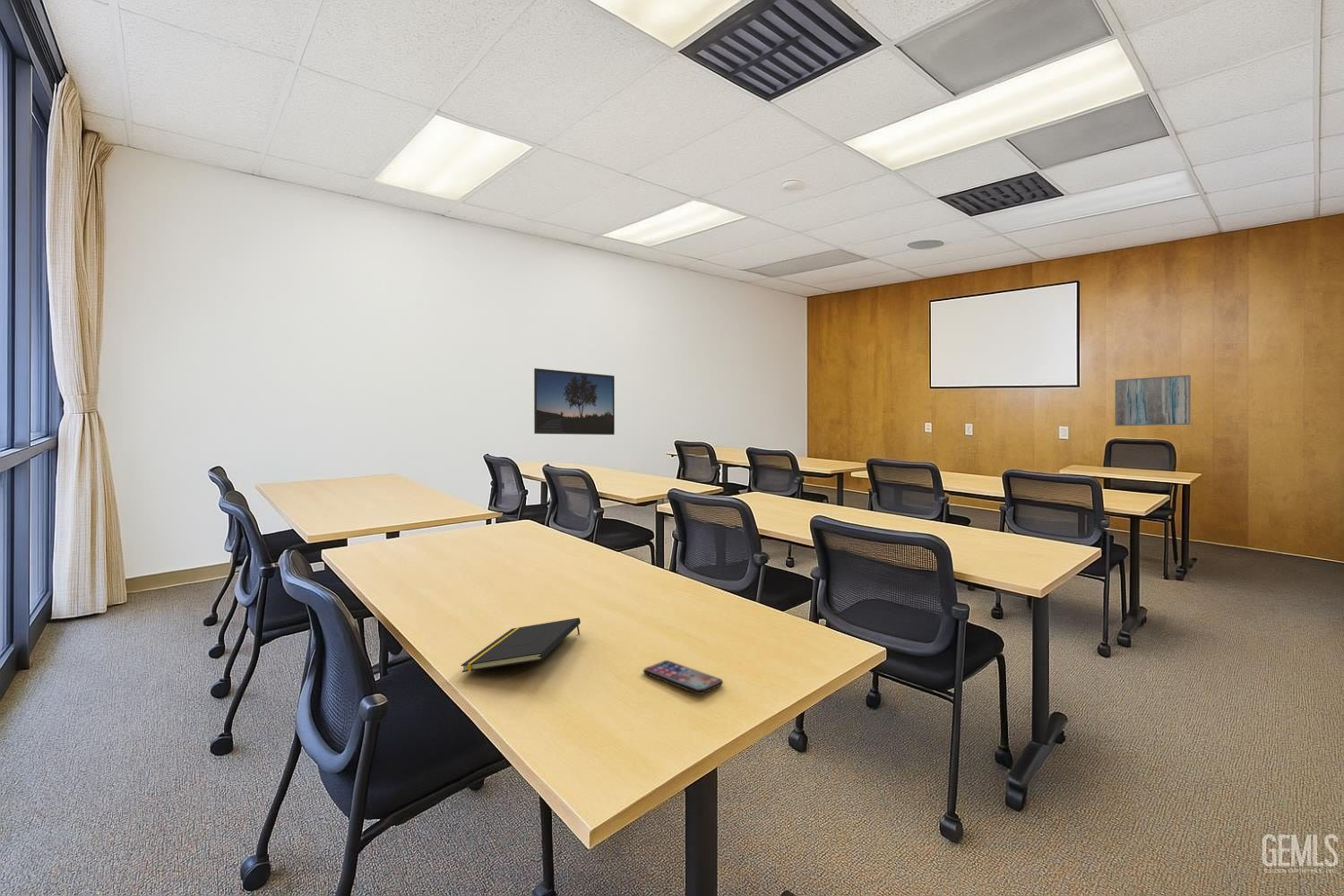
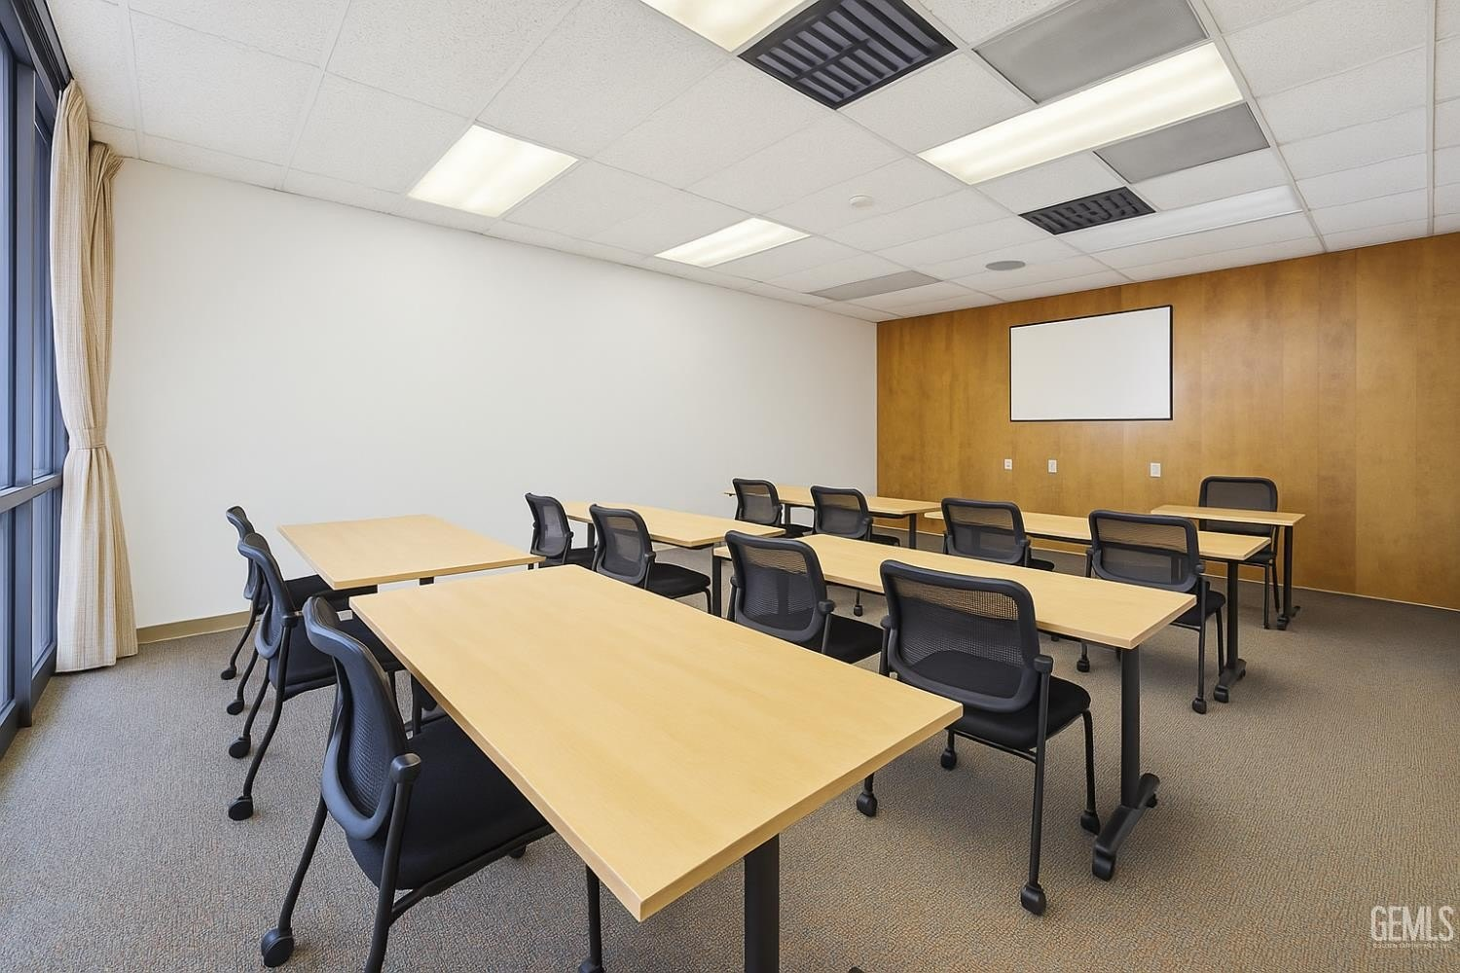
- smartphone [642,659,724,695]
- notepad [460,617,582,673]
- wall art [1115,375,1192,426]
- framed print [533,367,616,435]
